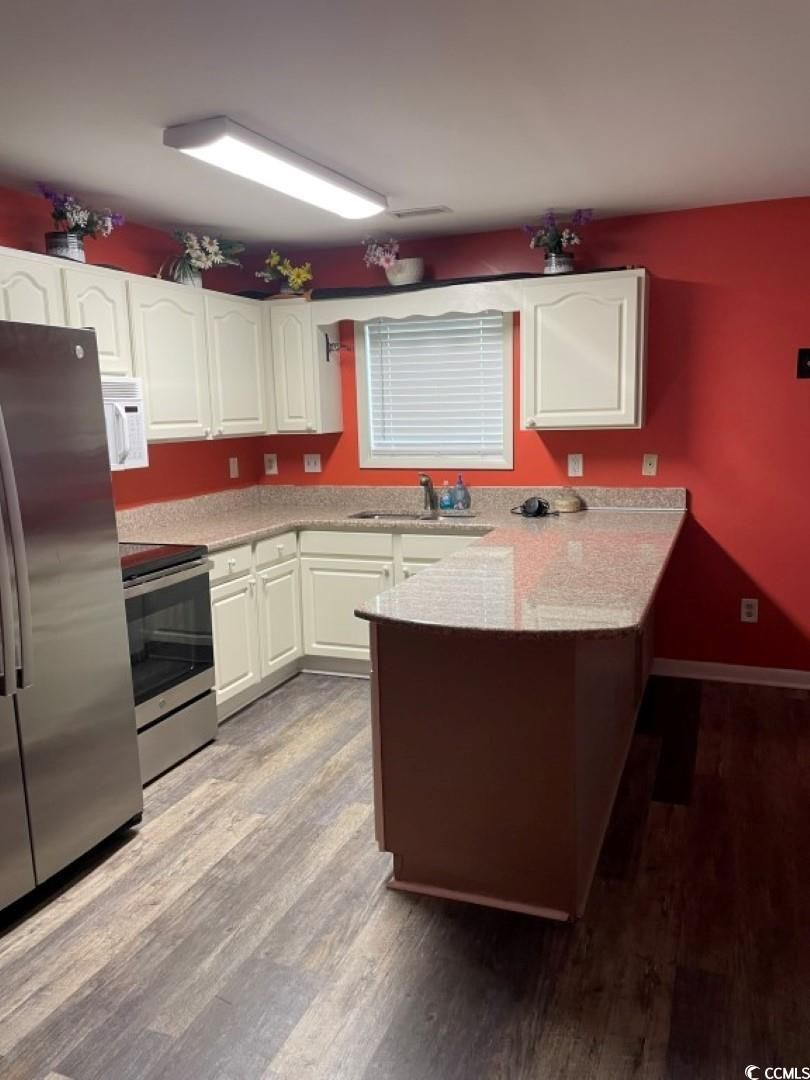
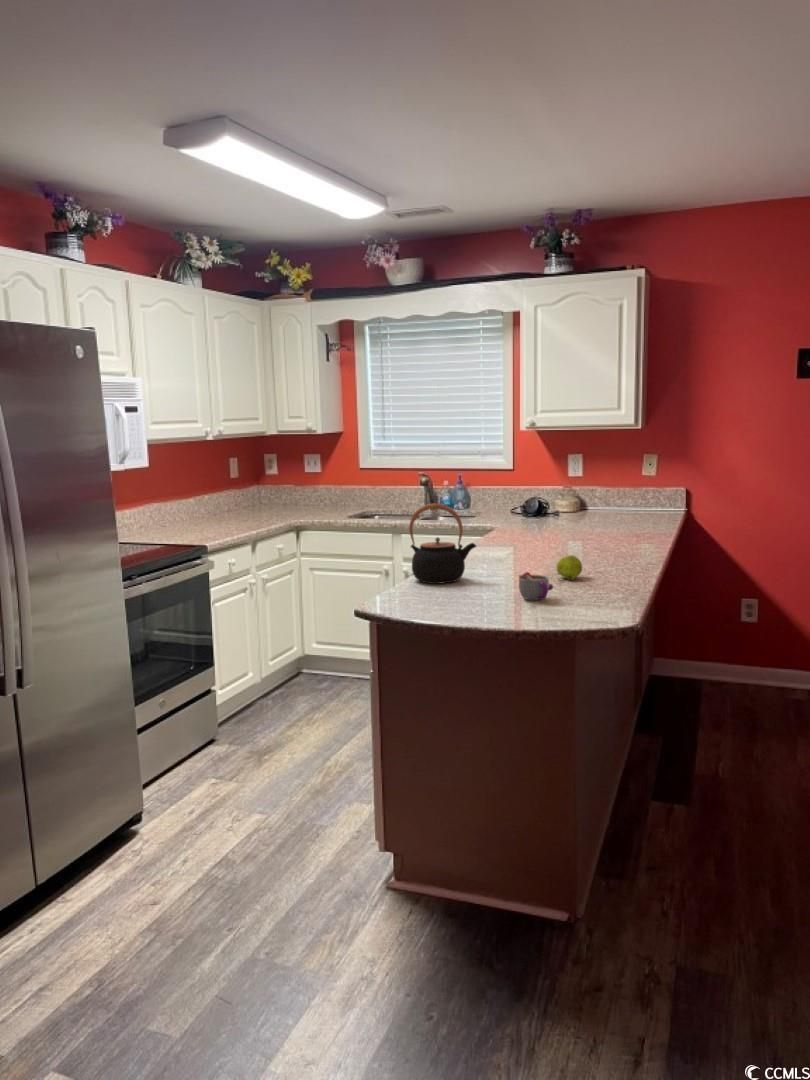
+ teapot [408,503,478,585]
+ fruit [556,554,583,582]
+ mug [518,570,554,601]
